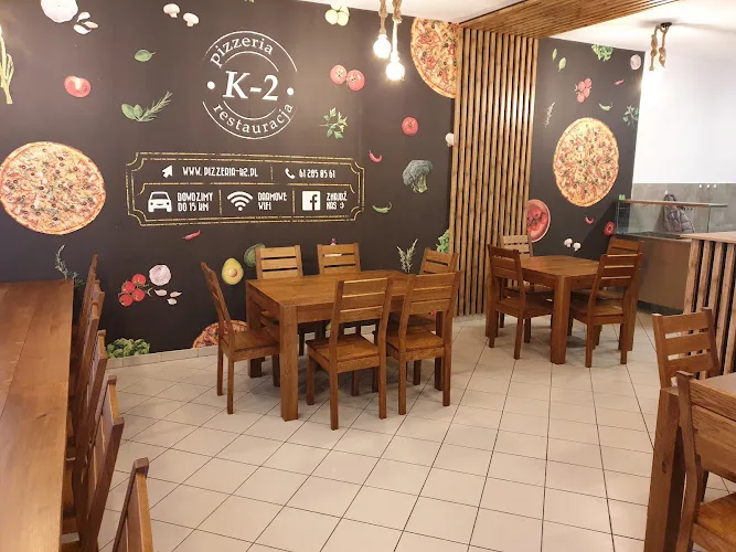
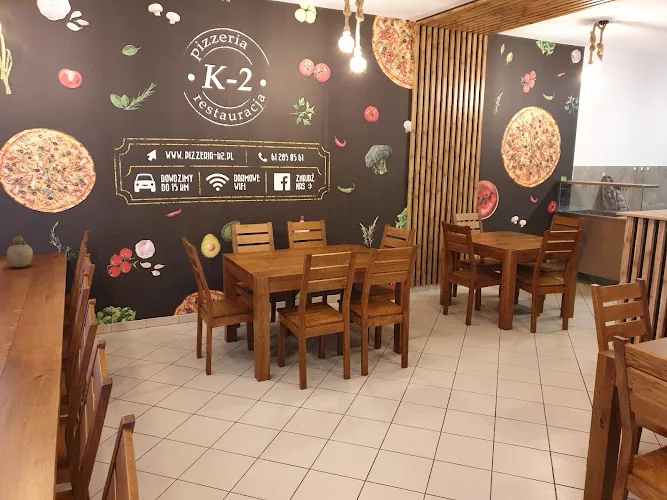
+ vase [6,233,34,268]
